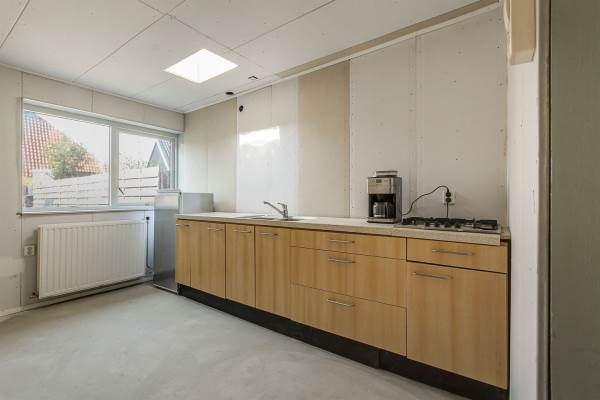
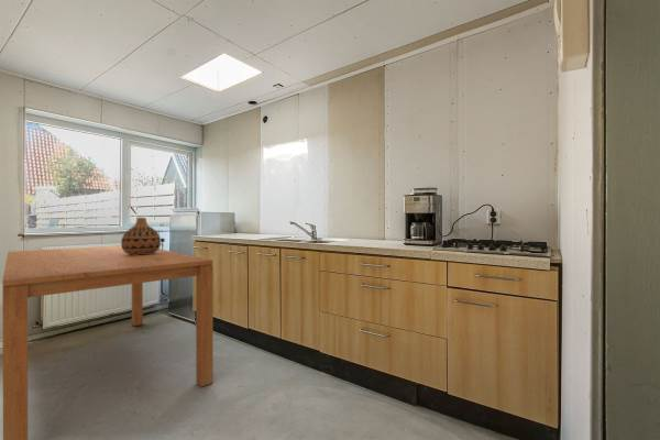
+ vase [120,217,162,255]
+ dining table [1,245,215,440]
